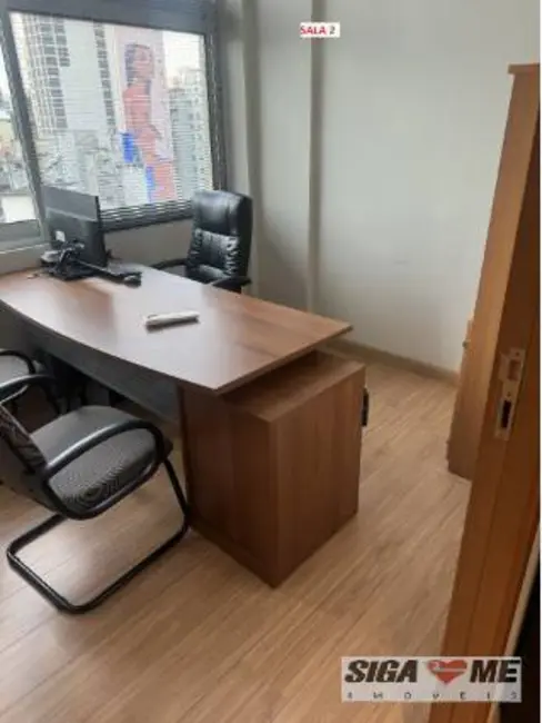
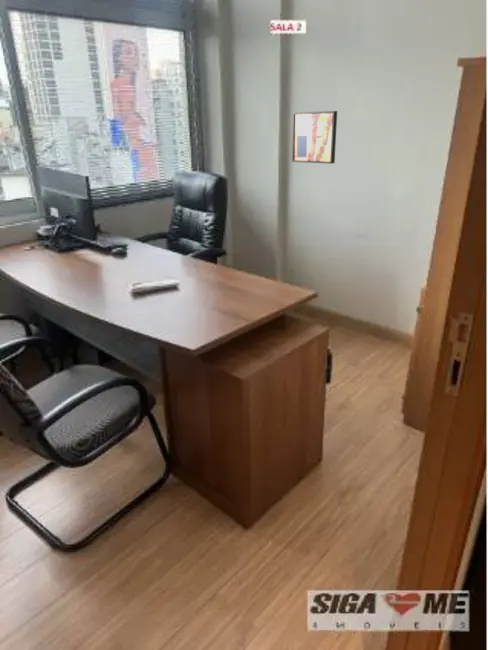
+ wall art [291,110,338,165]
